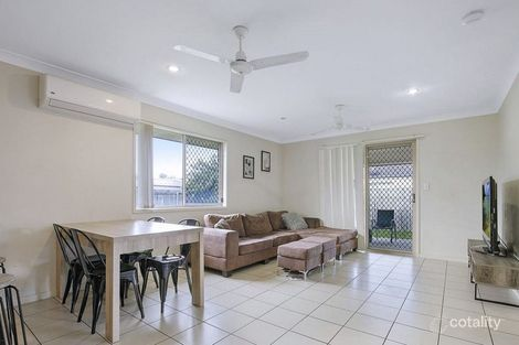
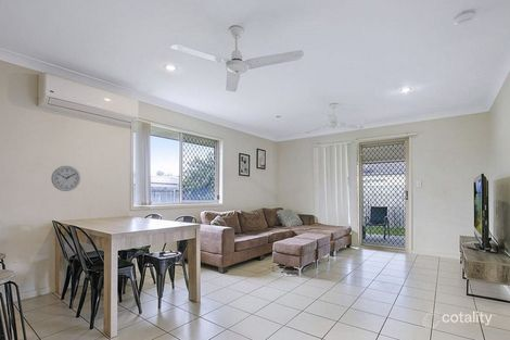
+ wall clock [50,165,81,192]
